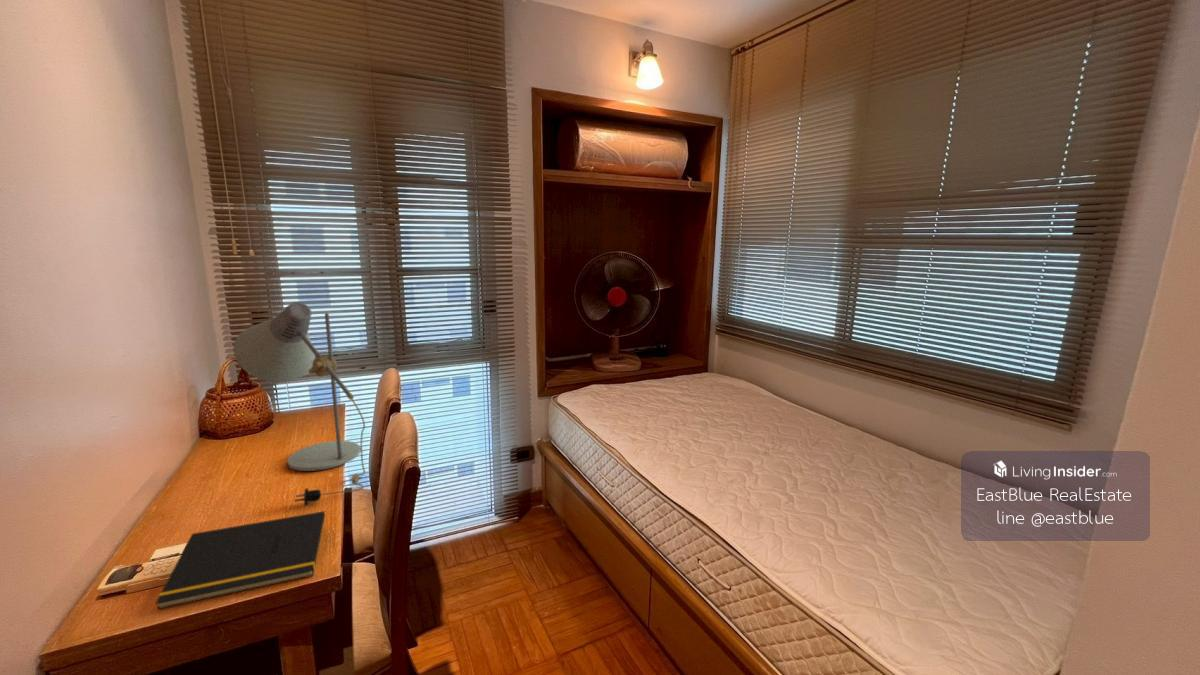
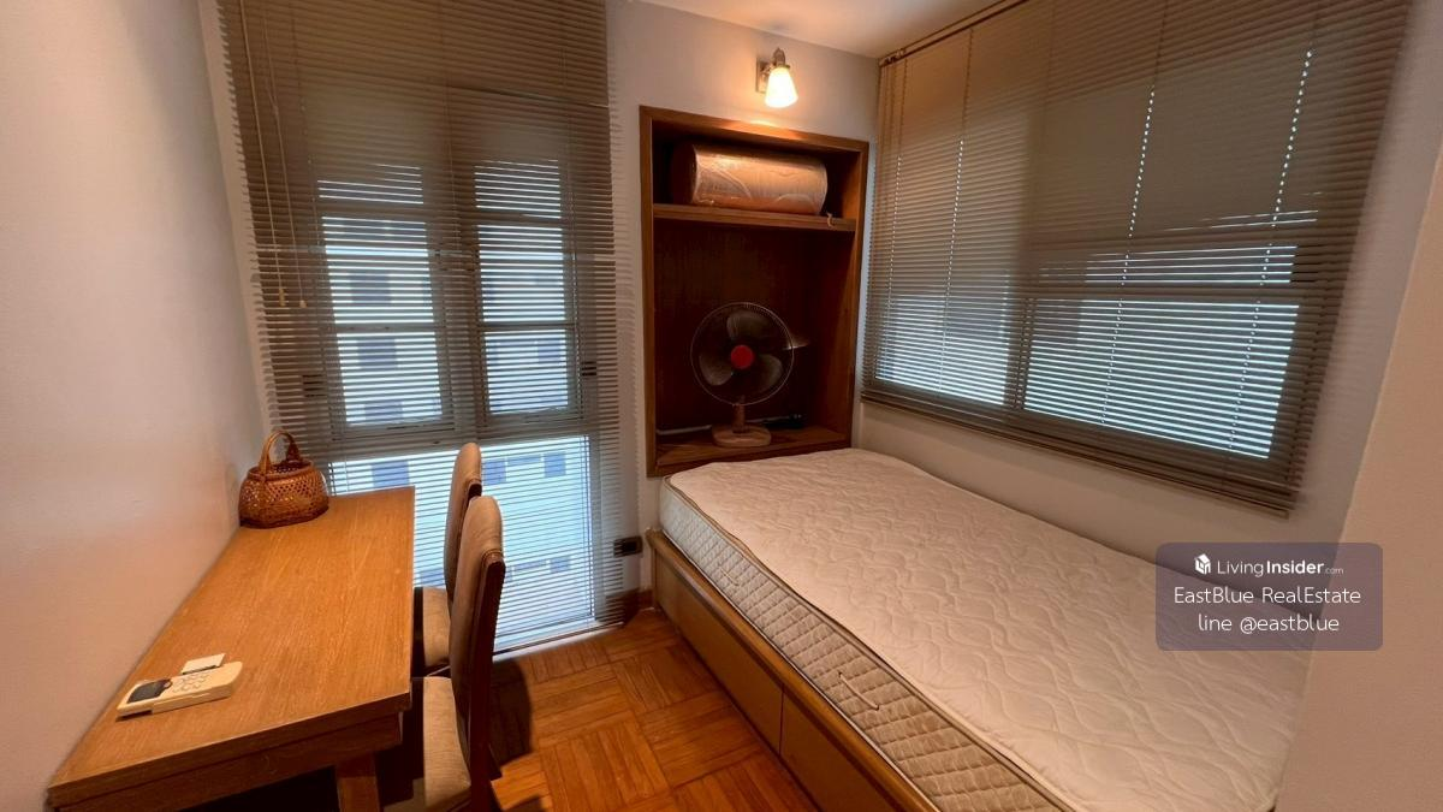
- desk lamp [232,301,366,507]
- notepad [155,510,326,610]
